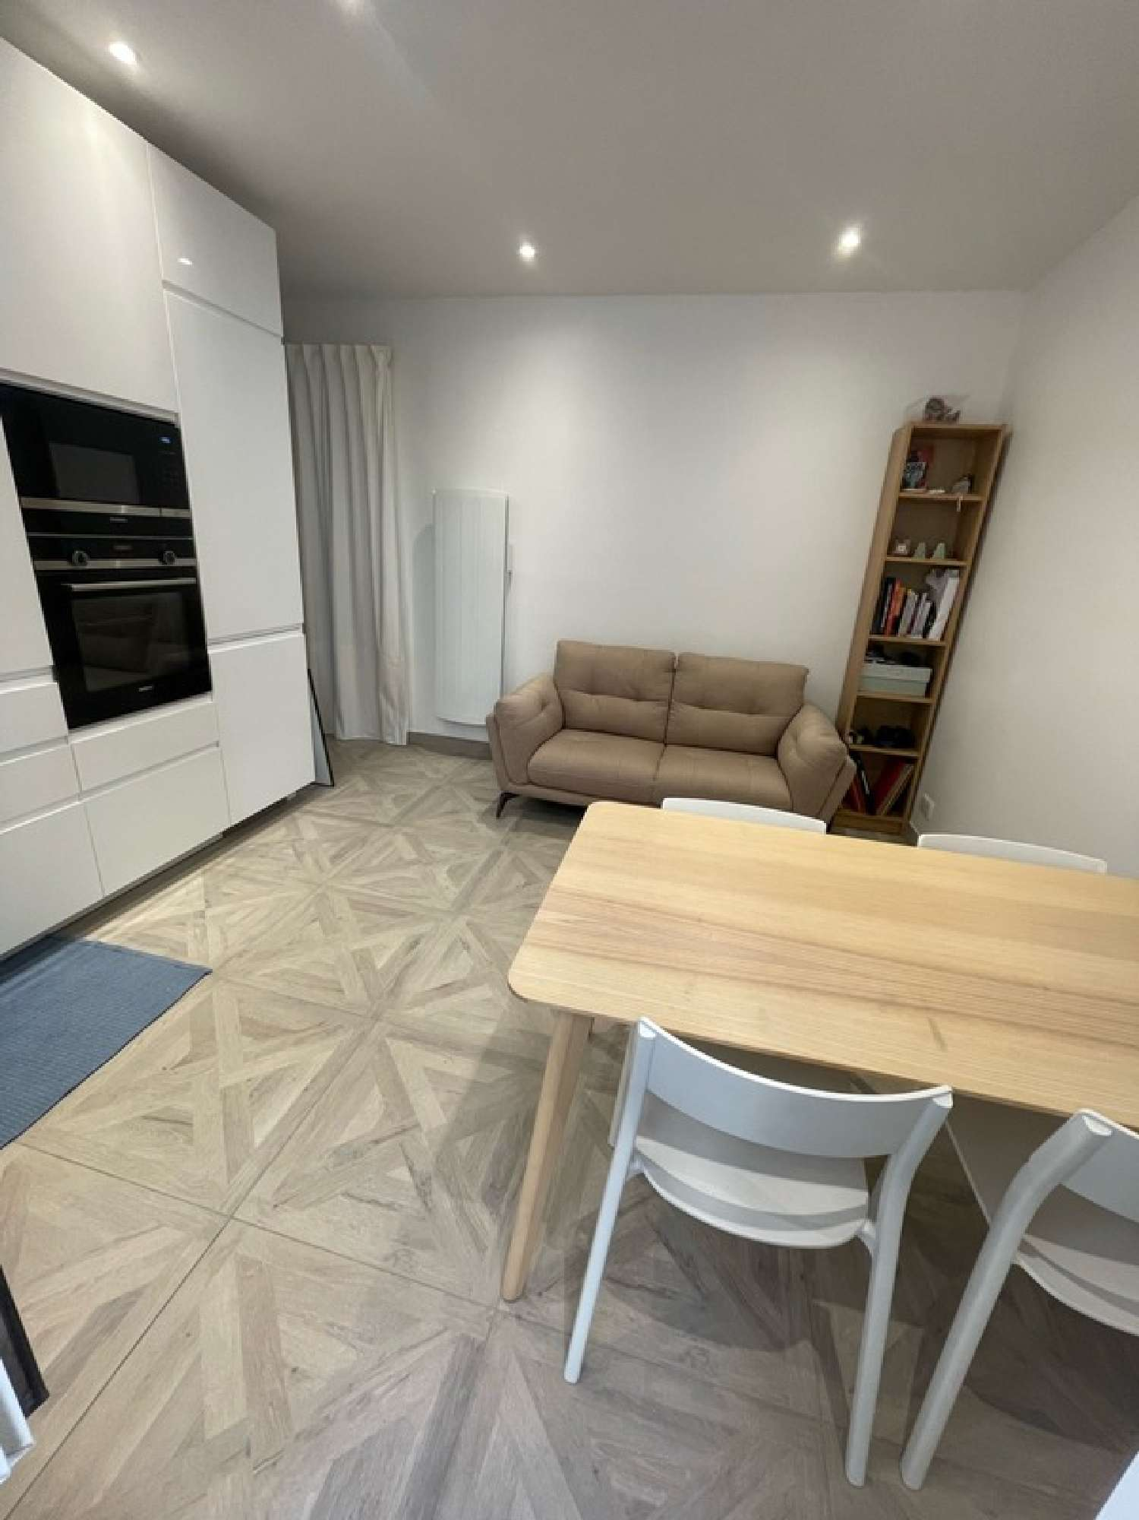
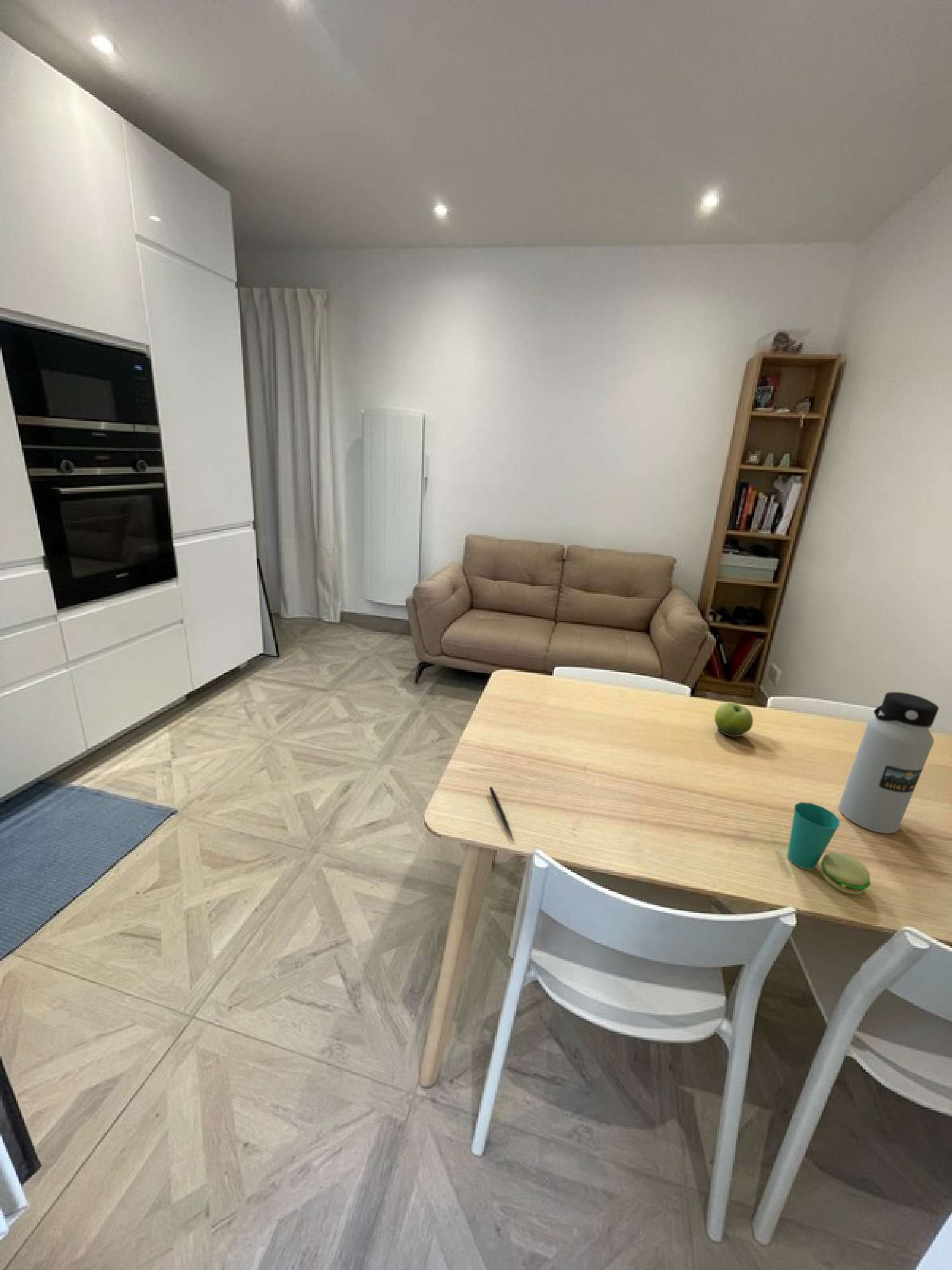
+ cup [787,801,871,895]
+ fruit [714,702,753,738]
+ pen [489,786,513,841]
+ water bottle [838,692,939,834]
